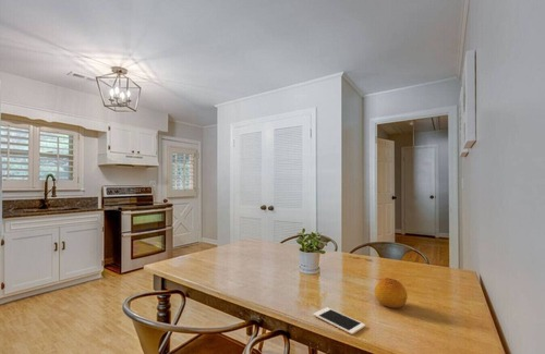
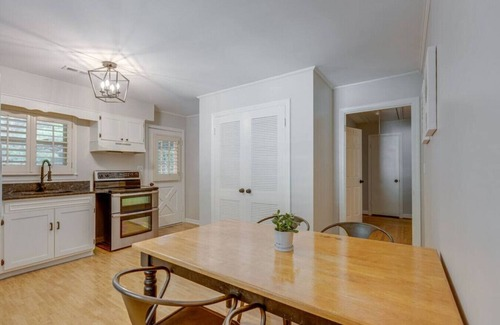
- fruit [374,277,409,309]
- cell phone [313,306,366,335]
